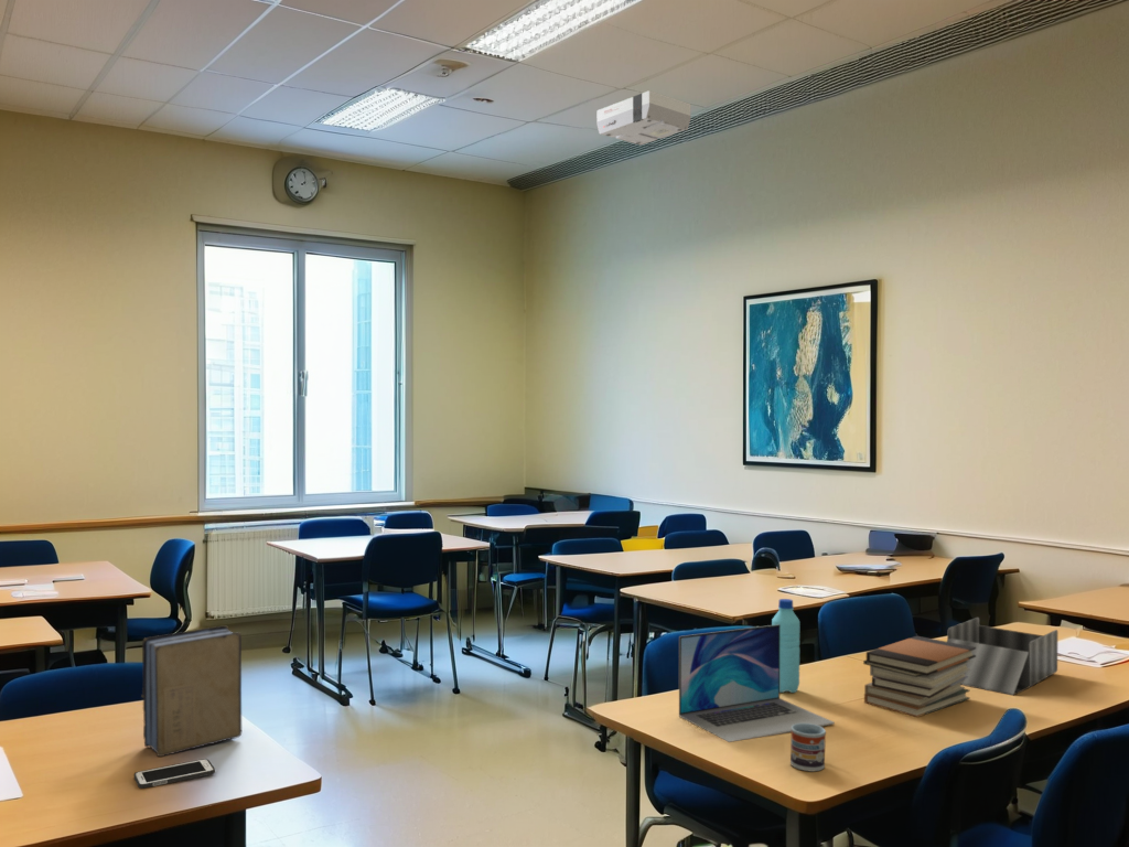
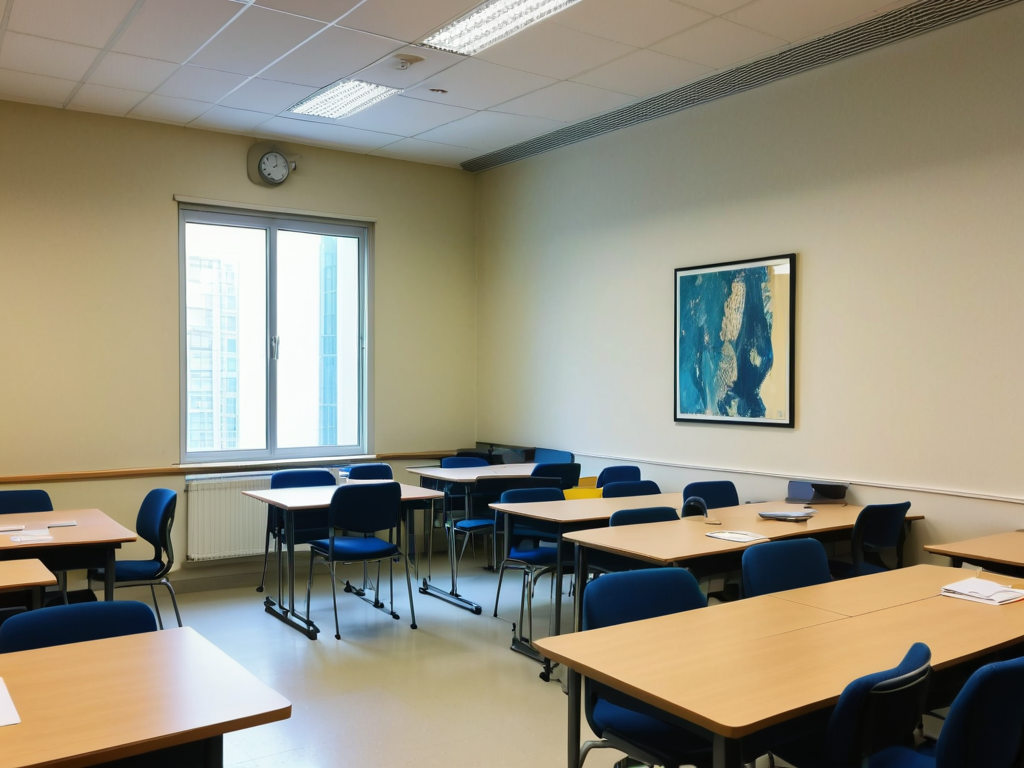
- cell phone [133,758,216,790]
- water bottle [771,598,800,694]
- book [140,625,243,758]
- cup [789,723,827,773]
- book stack [862,635,976,718]
- laptop [678,624,836,743]
- projector [595,89,691,146]
- desk organizer [946,617,1058,697]
